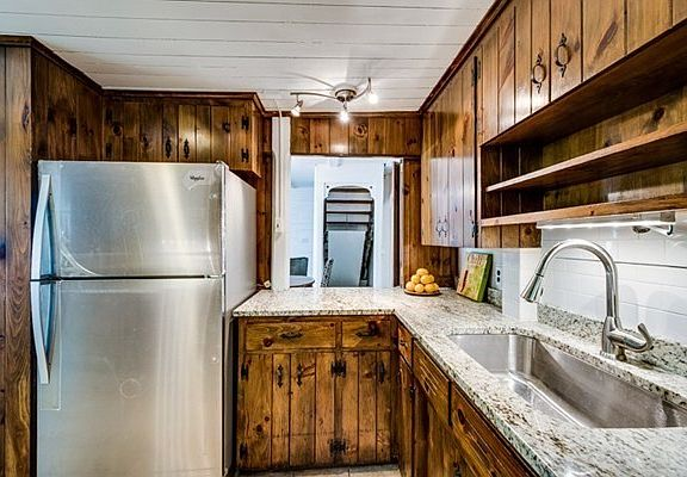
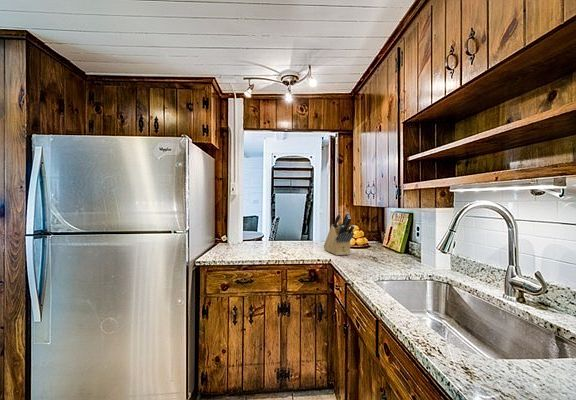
+ knife block [323,211,355,256]
